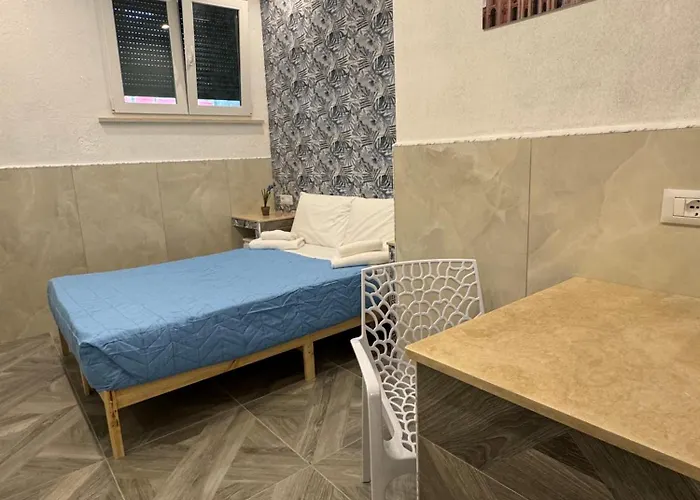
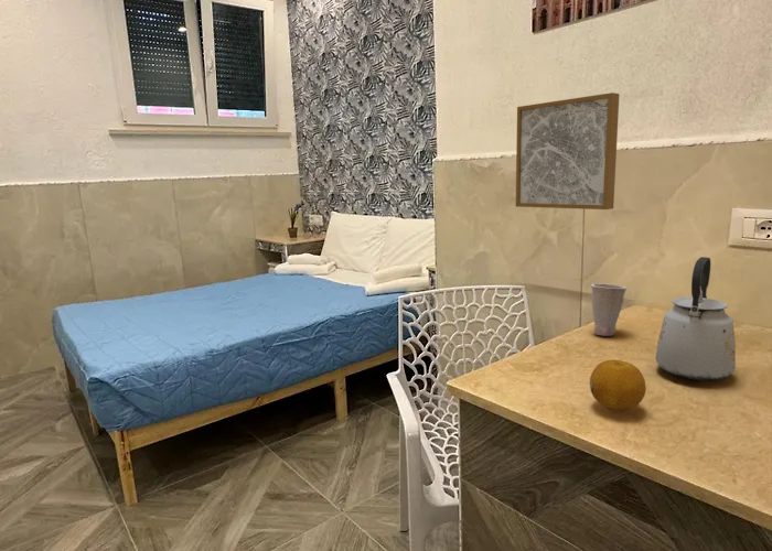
+ wall art [515,91,621,210]
+ kettle [654,256,737,382]
+ cup [590,282,628,337]
+ fruit [589,358,647,411]
